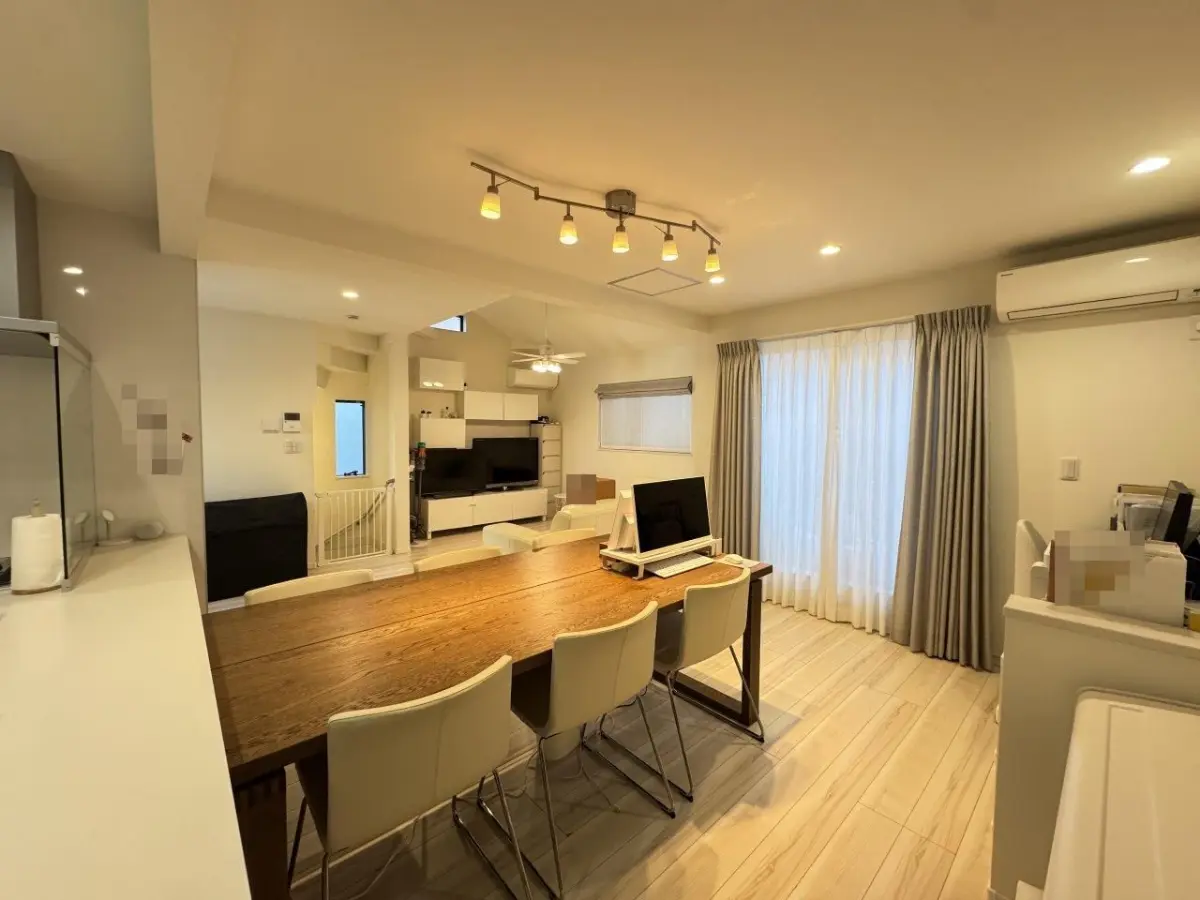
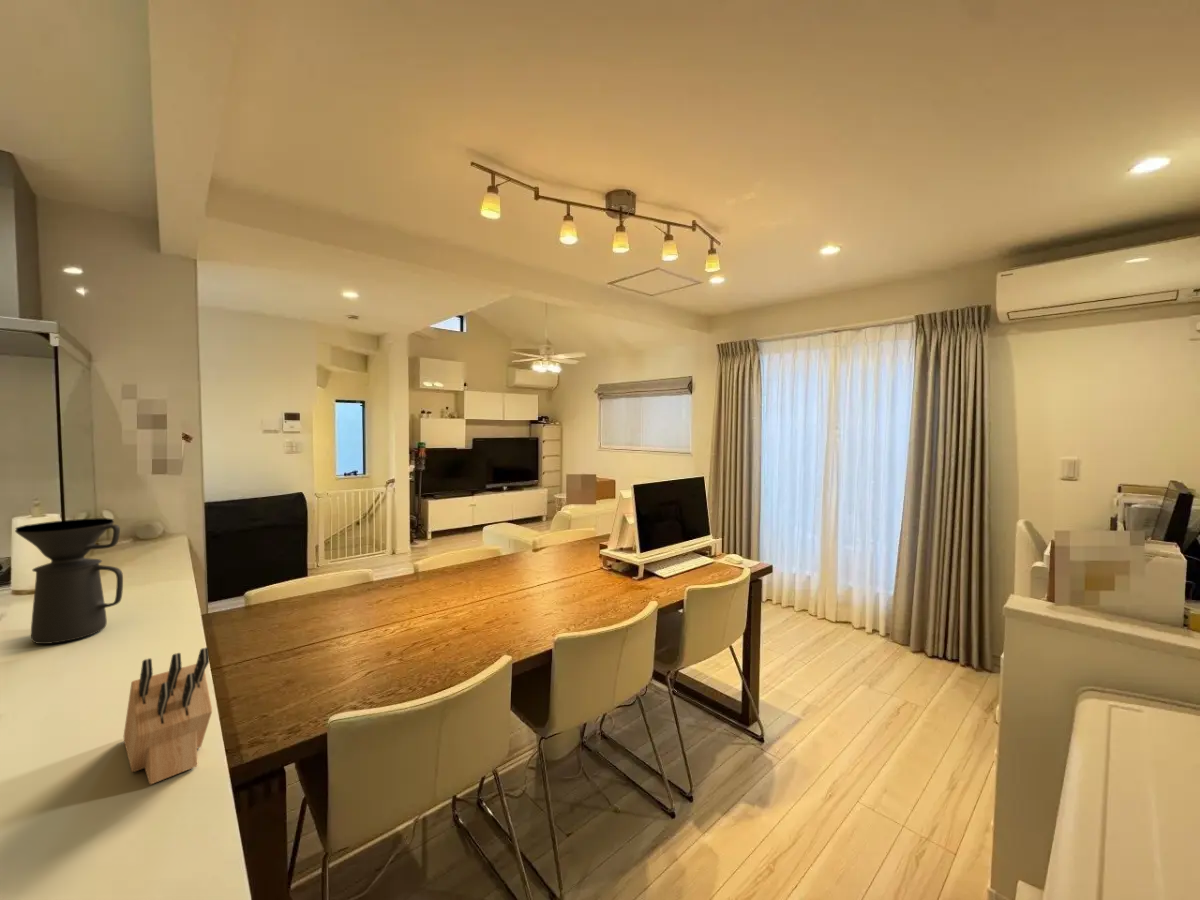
+ knife block [123,646,213,785]
+ coffee maker [14,517,124,645]
